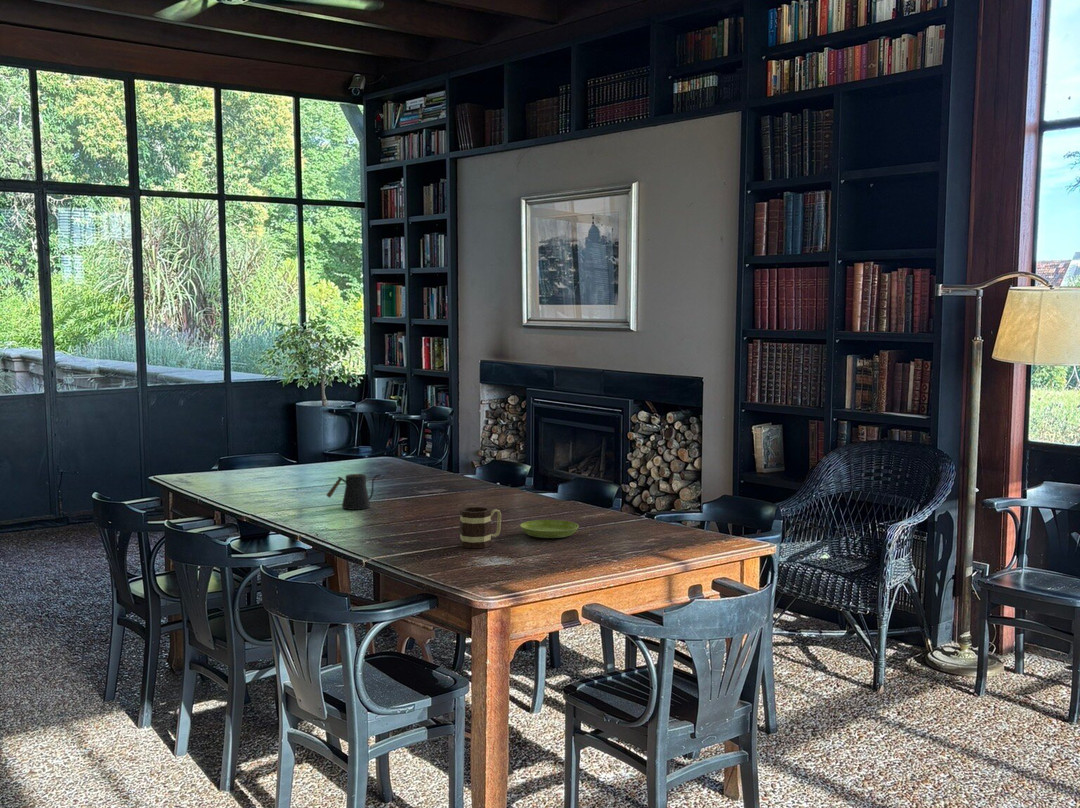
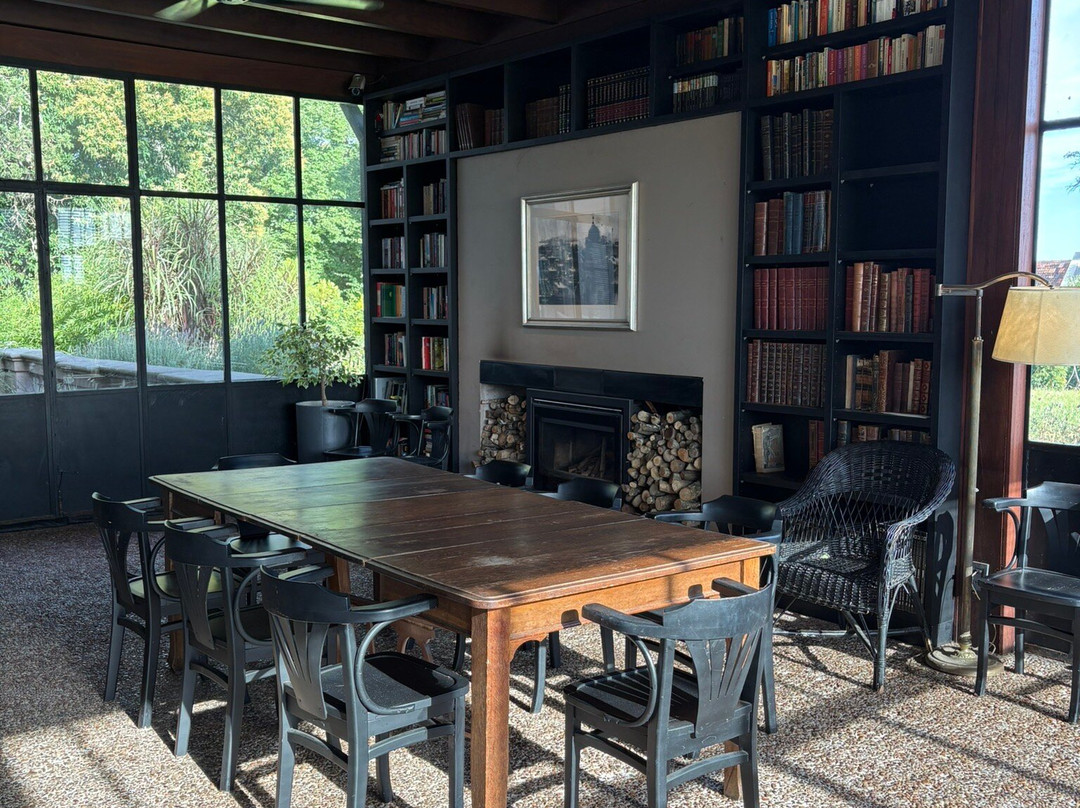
- mug [459,506,502,550]
- saucer [519,519,580,539]
- kettle [325,473,382,511]
